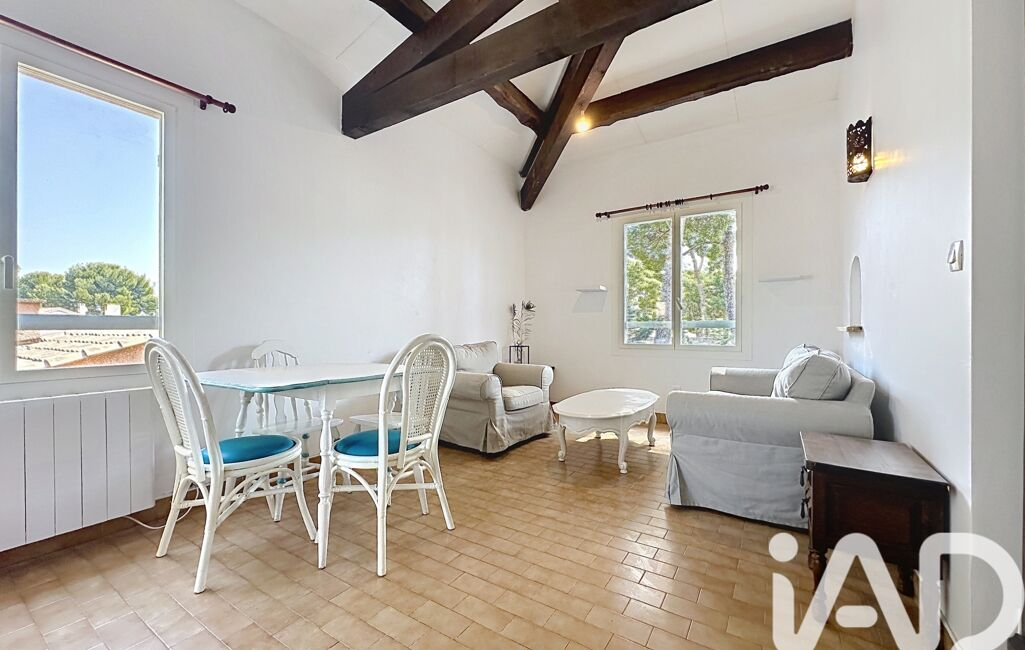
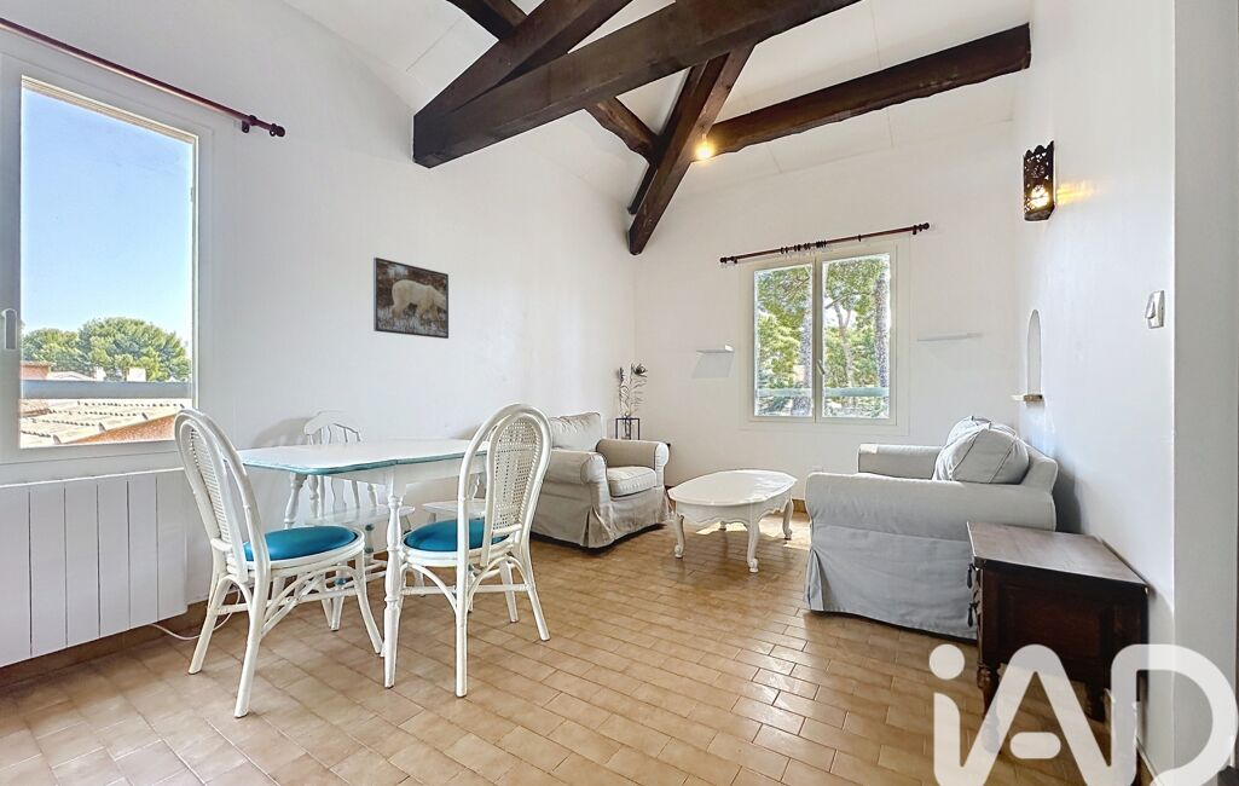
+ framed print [372,256,450,340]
